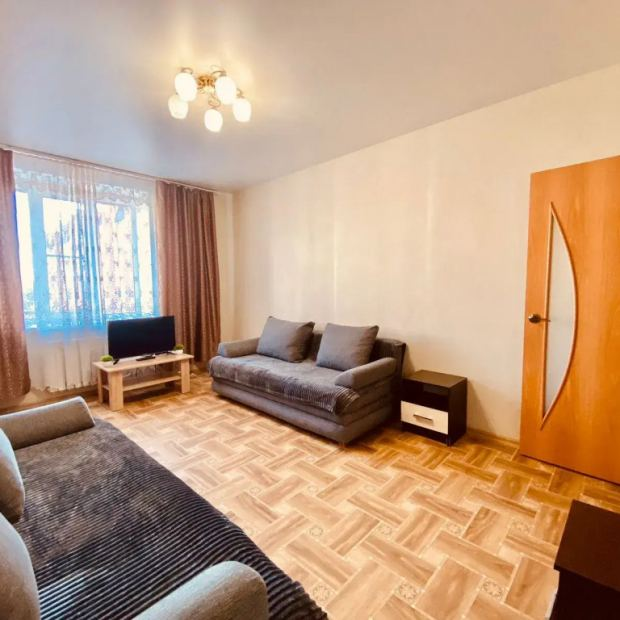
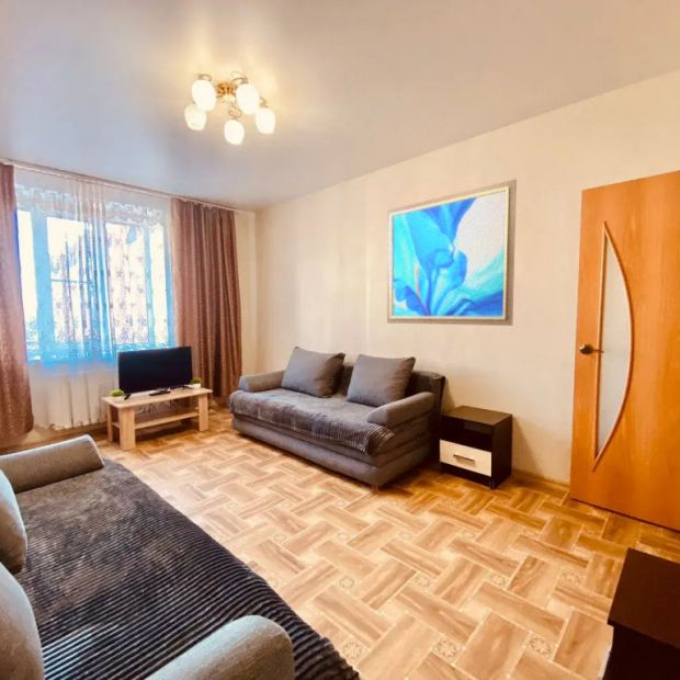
+ wall art [386,178,518,327]
